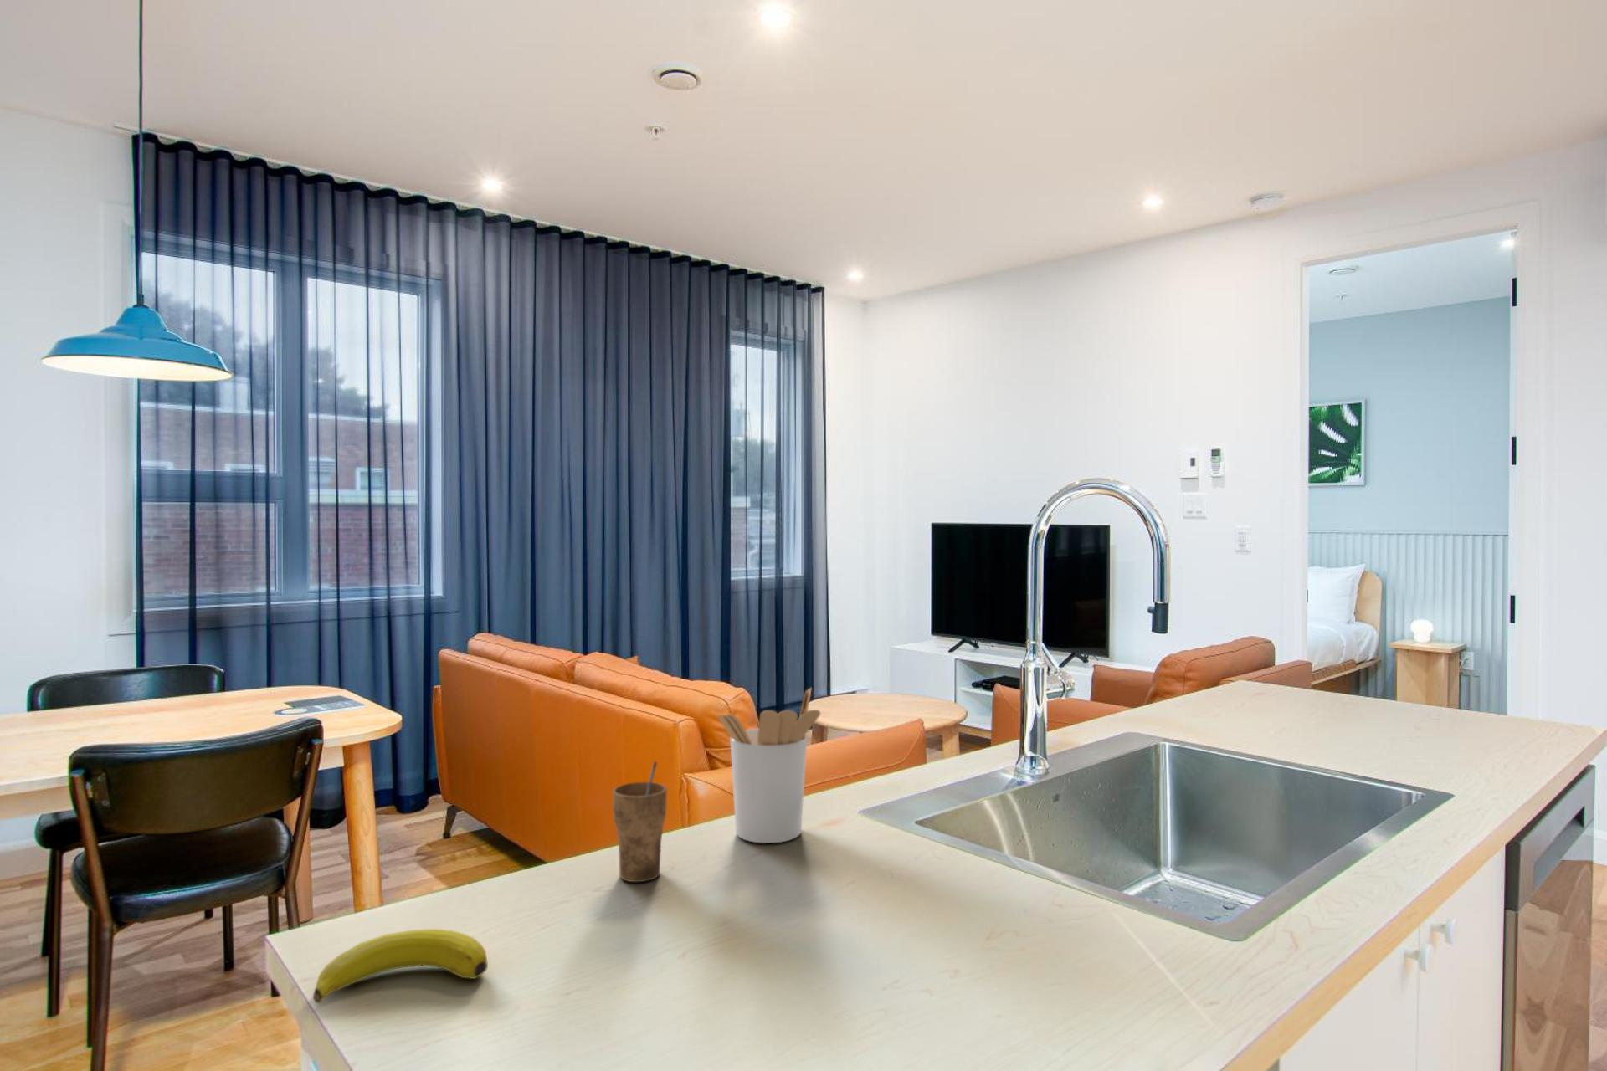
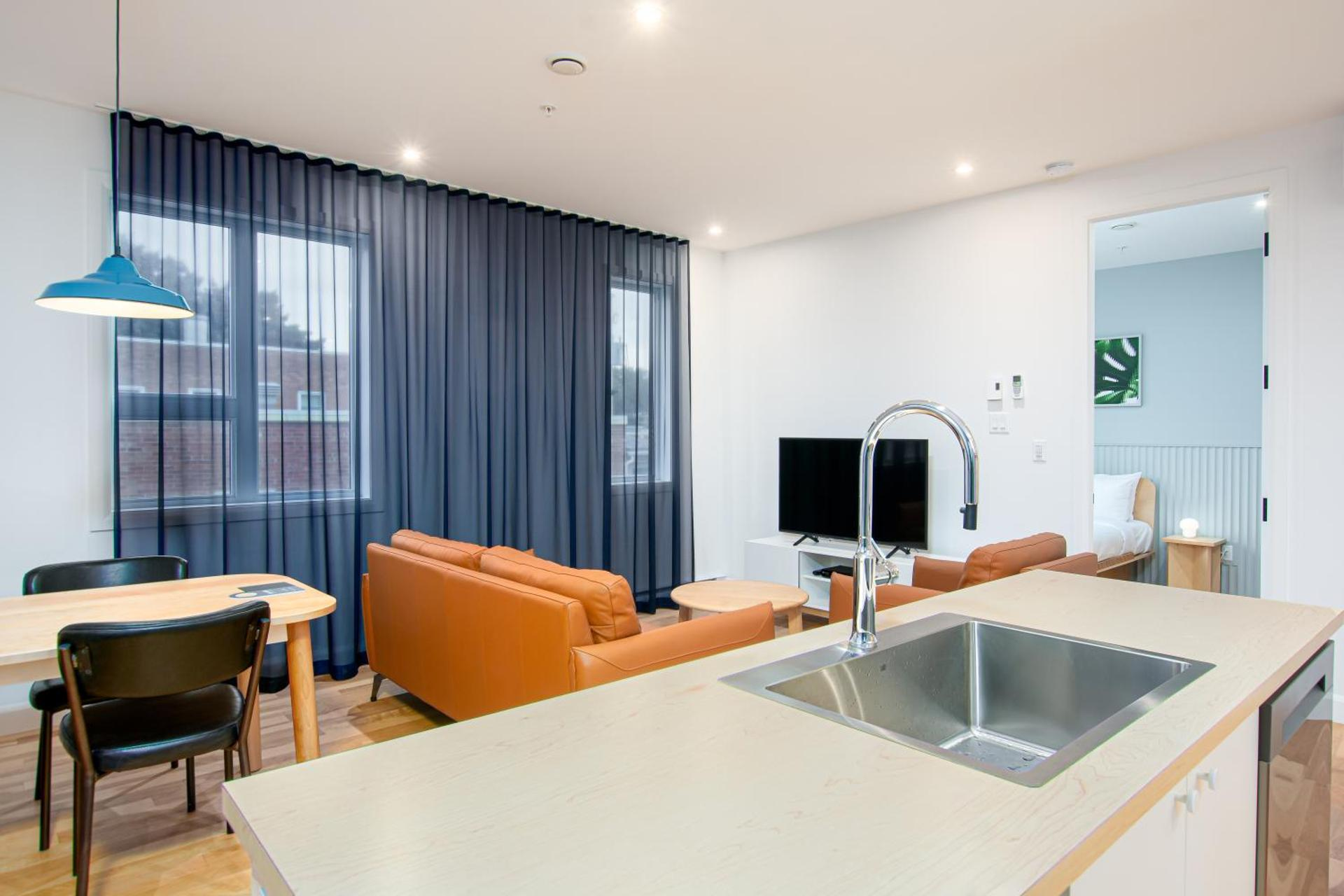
- utensil holder [717,687,821,844]
- banana [312,928,489,1004]
- cup [612,760,668,882]
